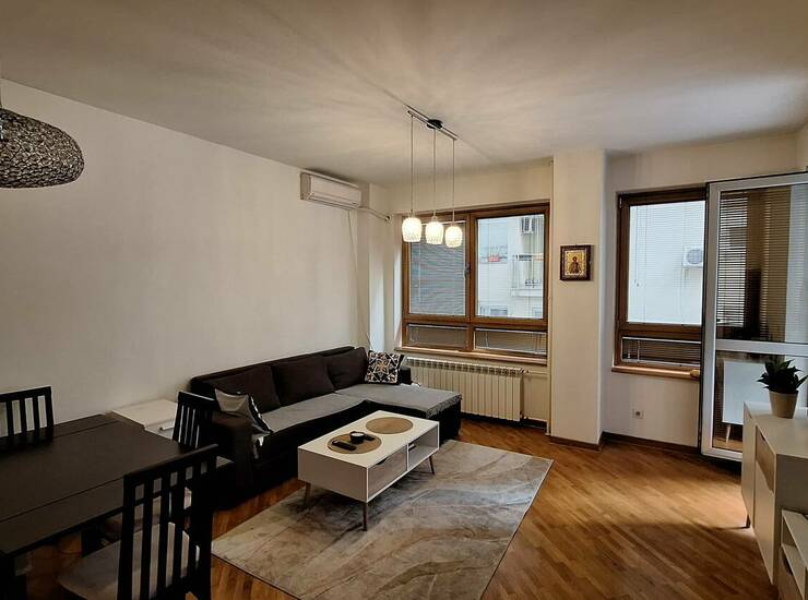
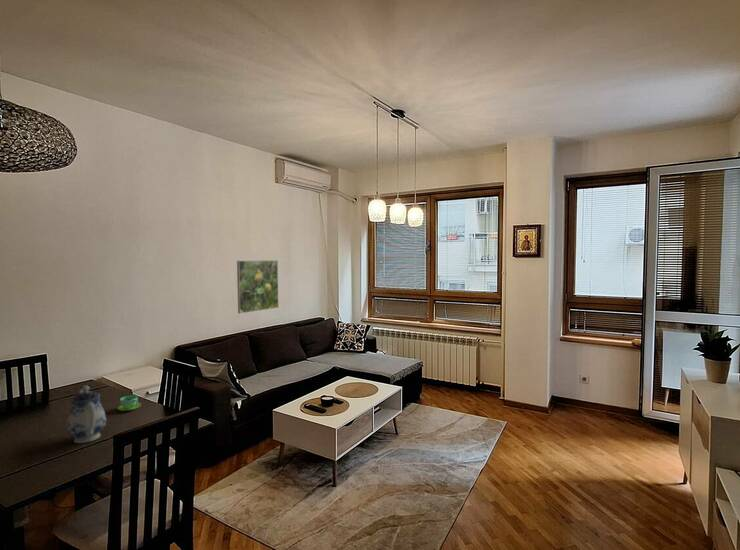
+ cup [116,394,142,412]
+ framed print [236,259,280,314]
+ teapot [66,384,107,444]
